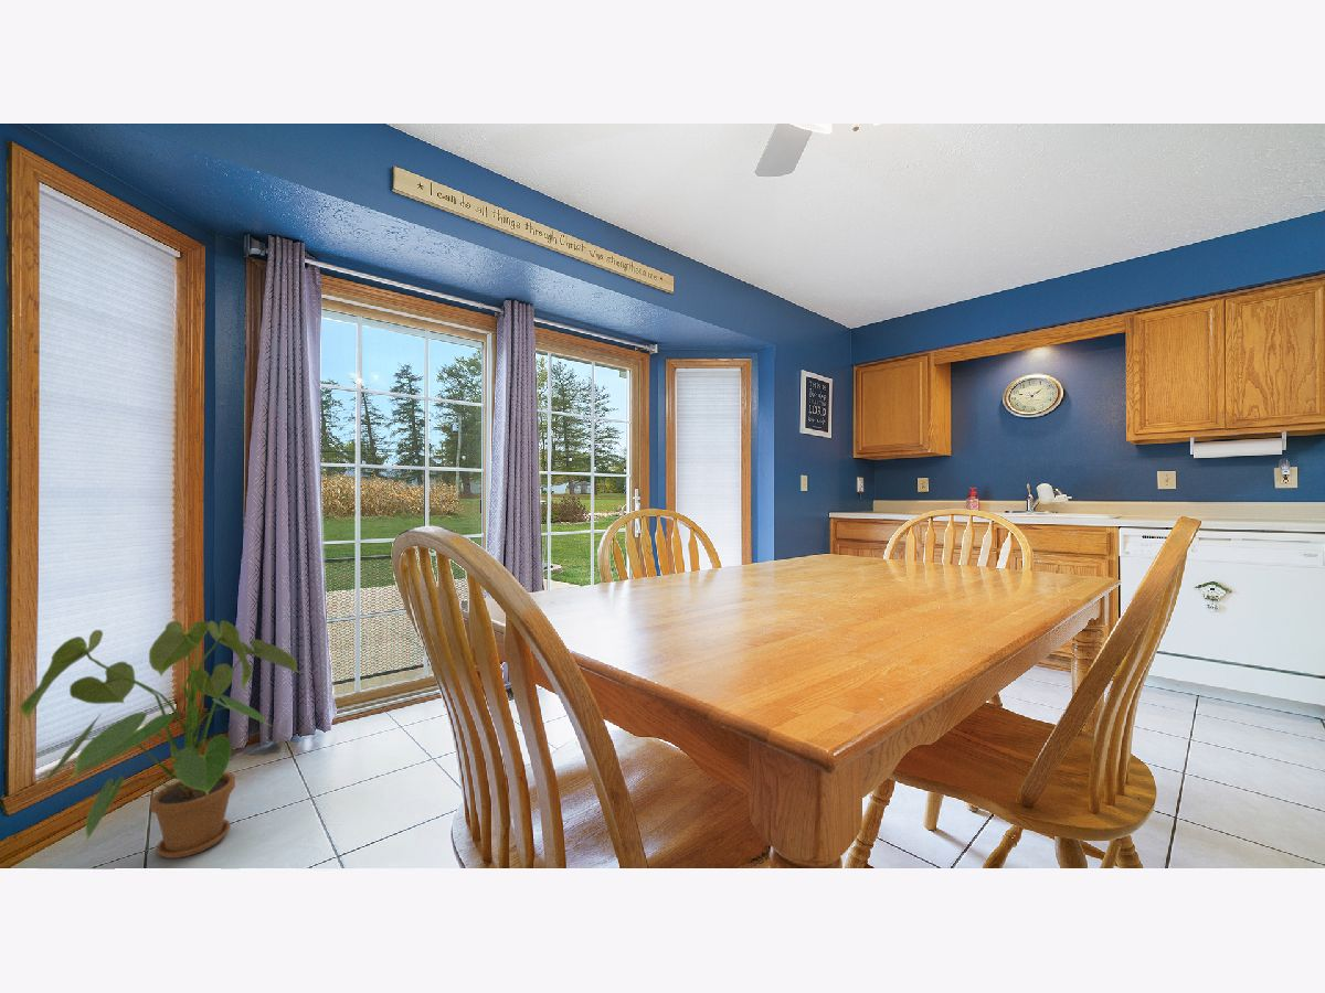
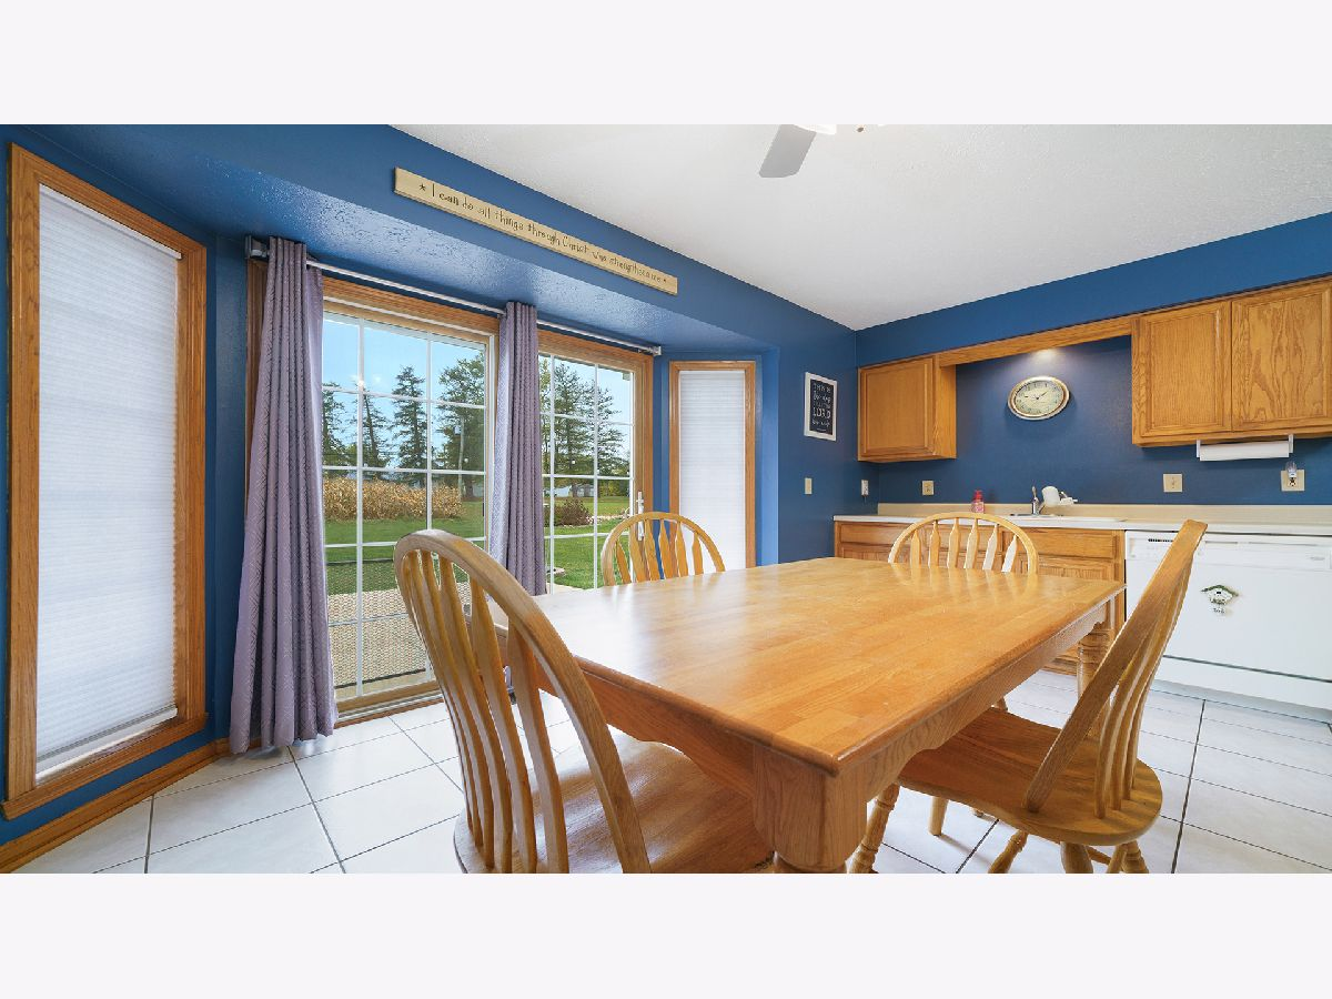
- house plant [19,620,301,859]
